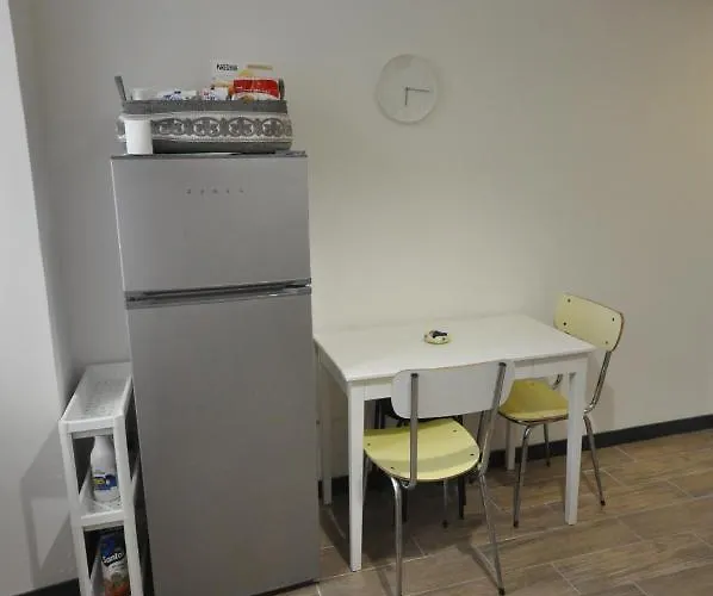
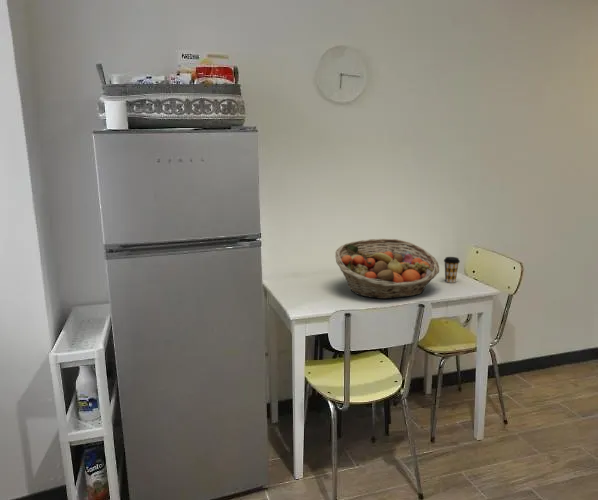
+ fruit basket [334,238,440,300]
+ coffee cup [443,256,461,284]
